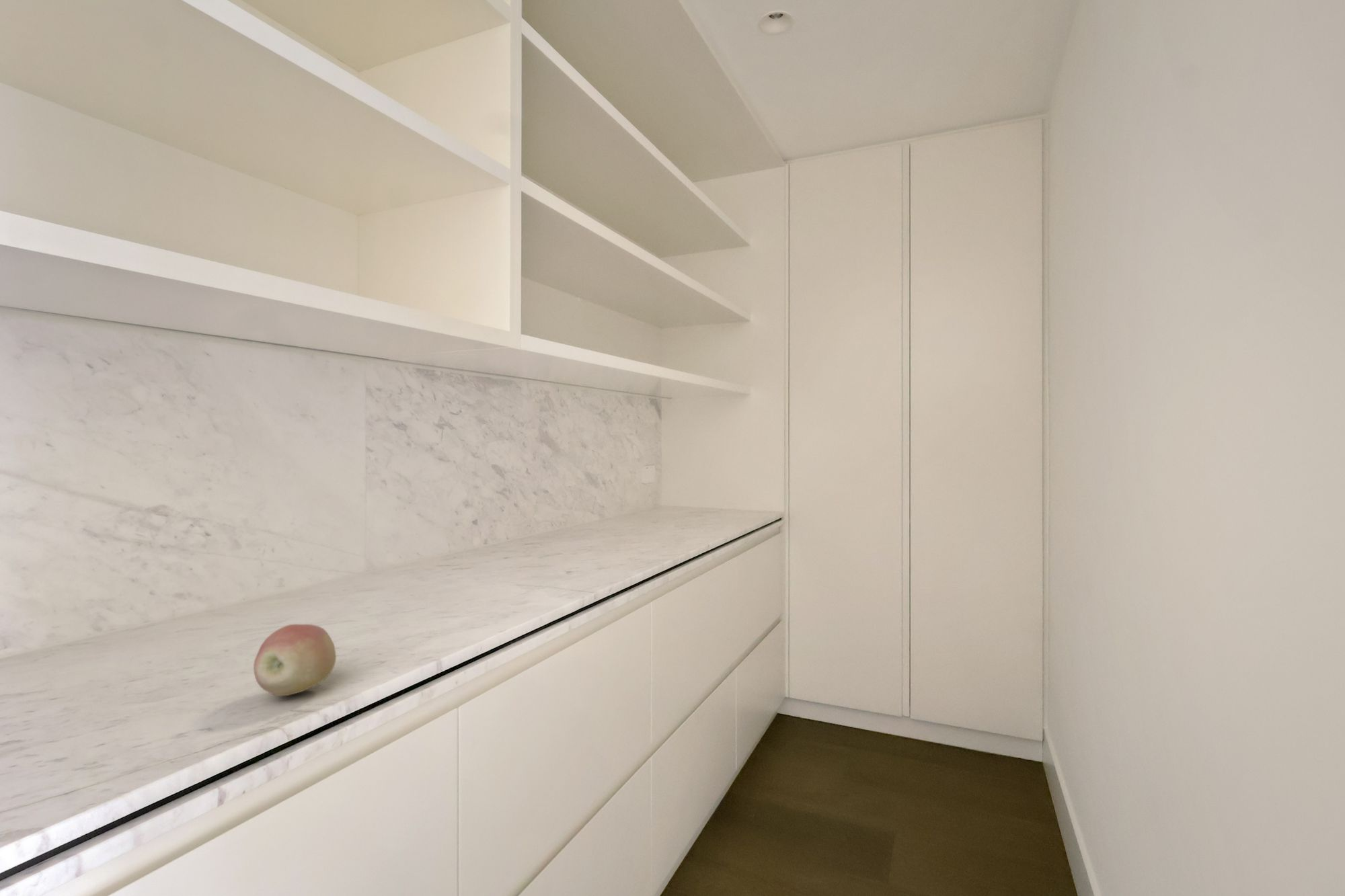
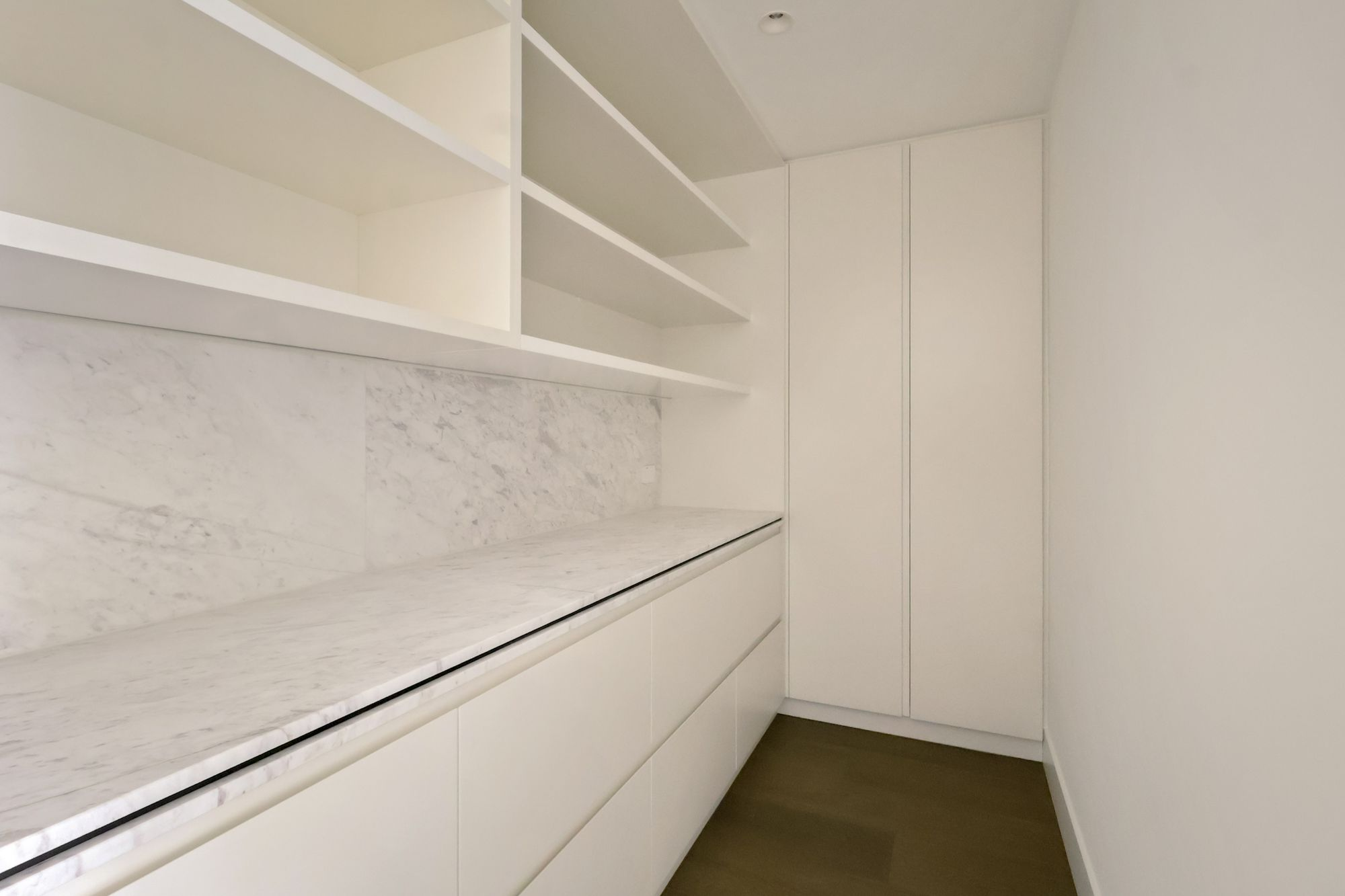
- fruit [253,624,337,697]
